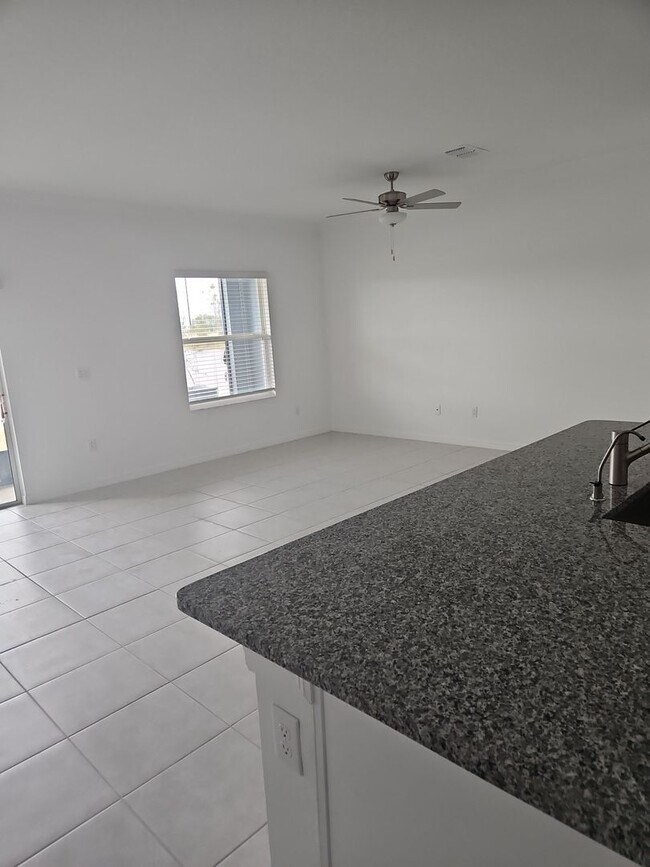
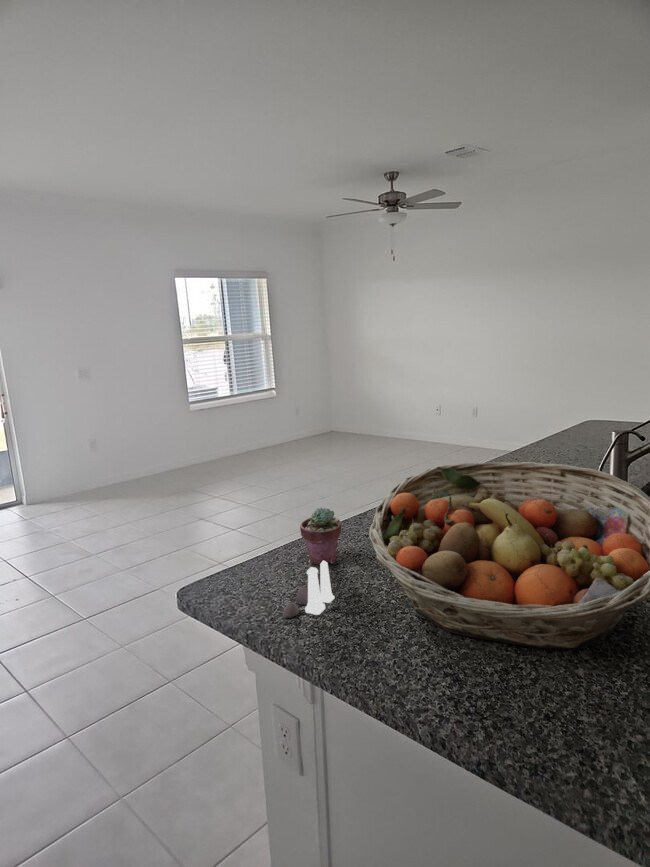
+ fruit basket [368,461,650,650]
+ potted succulent [299,507,342,566]
+ salt and pepper shaker set [282,560,336,619]
